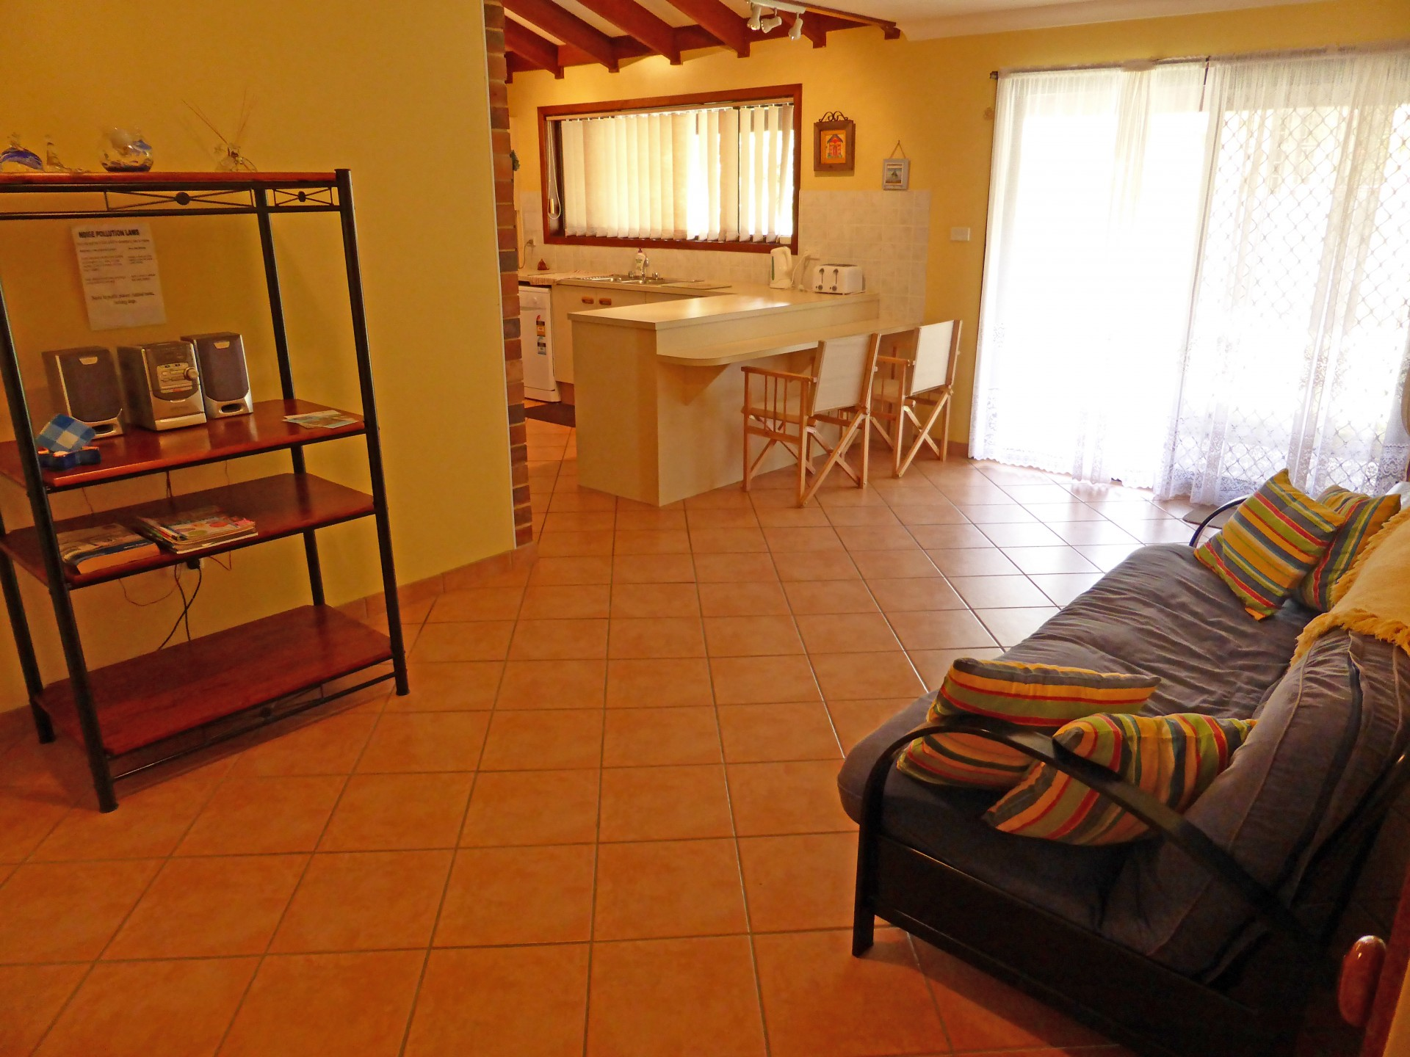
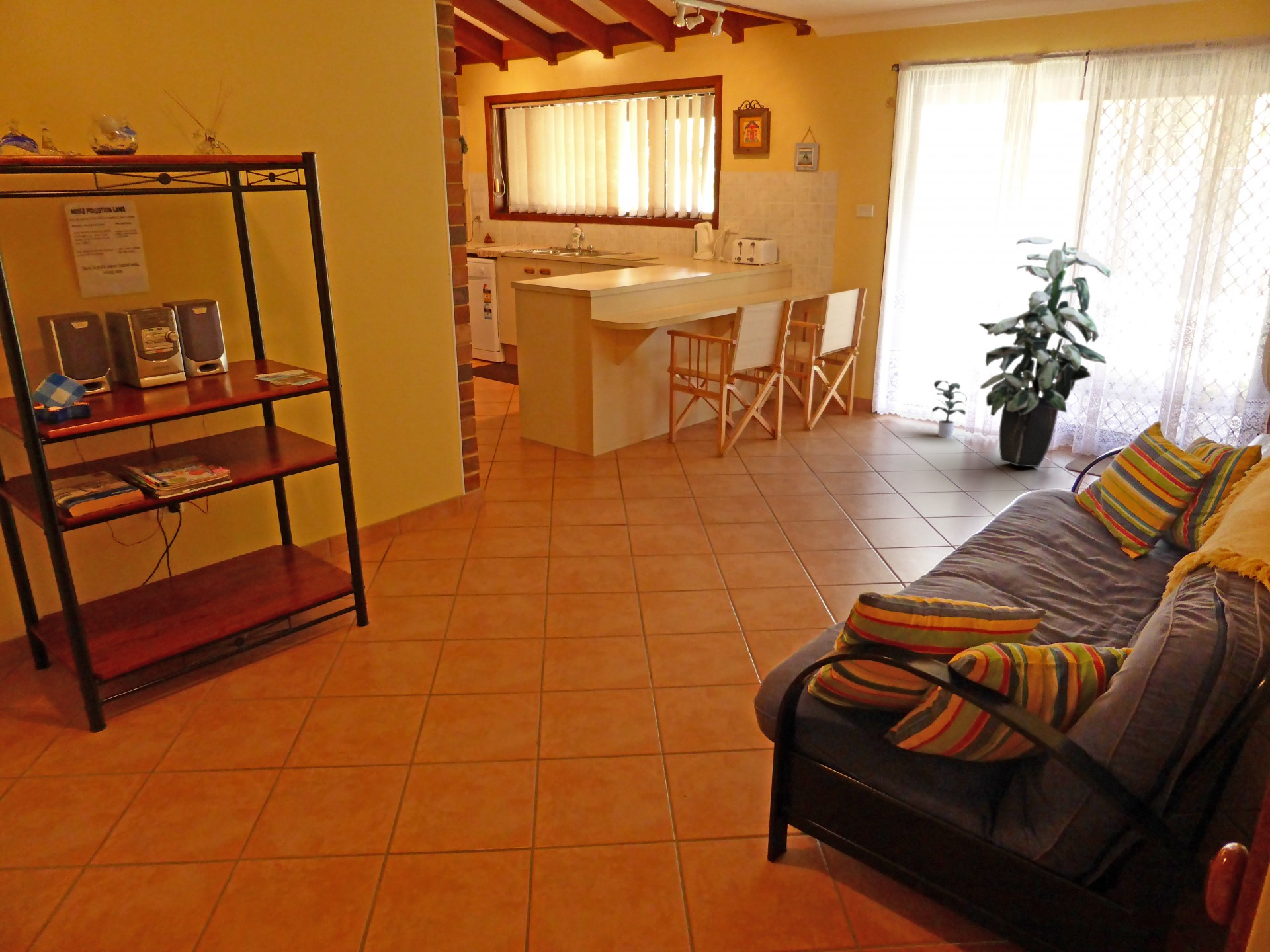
+ indoor plant [978,236,1111,468]
+ potted plant [931,379,968,439]
